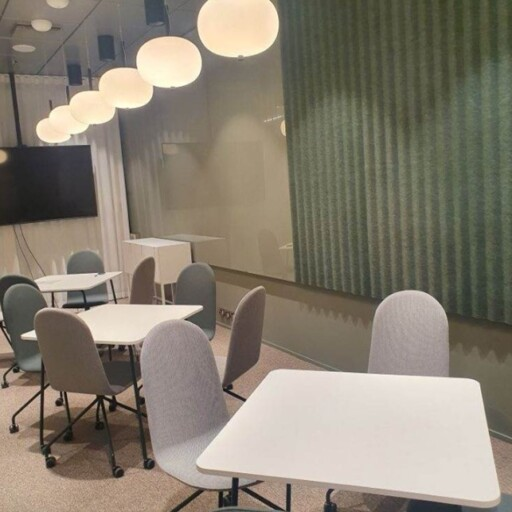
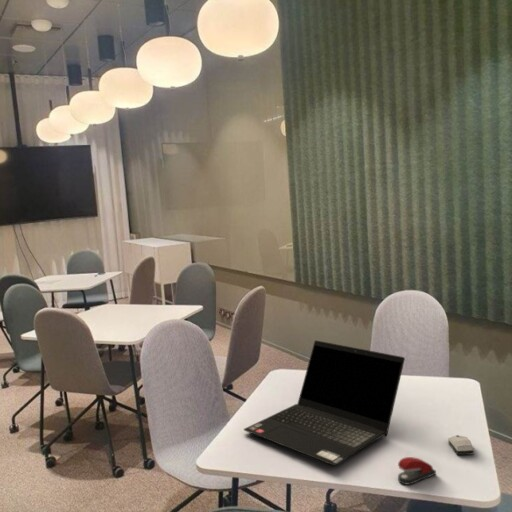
+ laptop computer [243,340,406,467]
+ stapler [397,456,437,486]
+ computer mouse [447,434,475,456]
